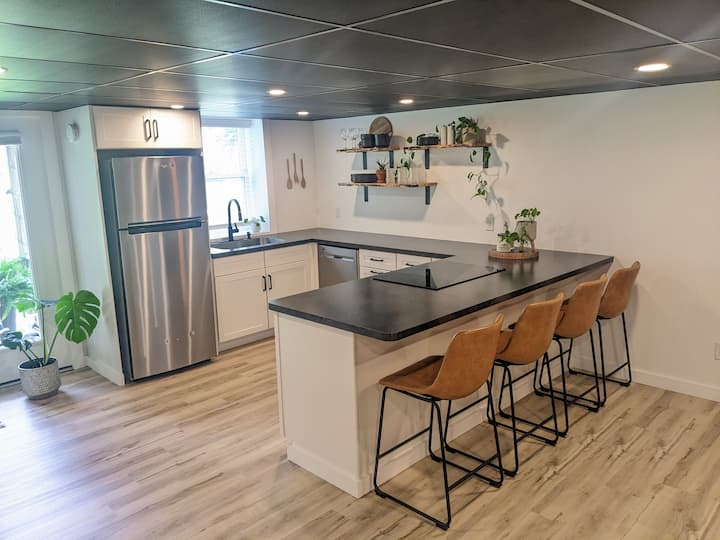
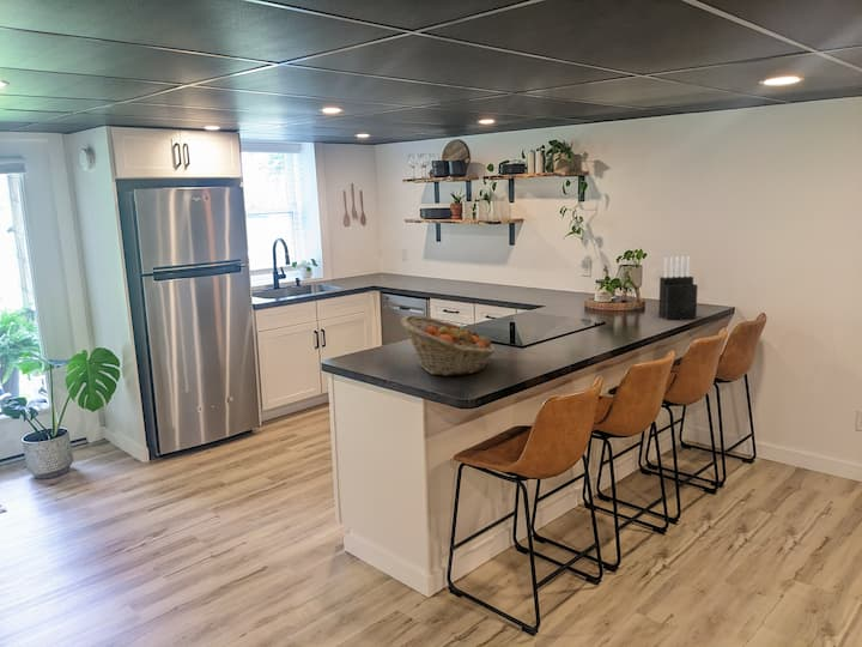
+ fruit basket [399,314,497,377]
+ knife block [657,255,699,321]
